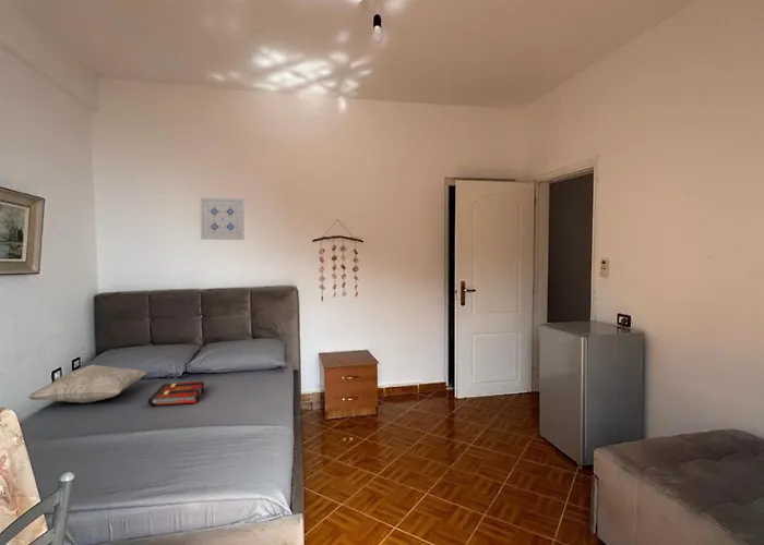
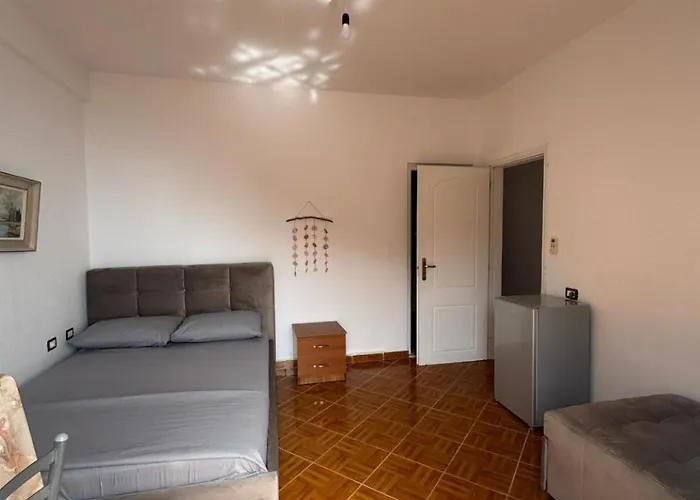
- wall art [200,196,246,241]
- decorative pillow [26,364,148,404]
- book [147,380,205,407]
